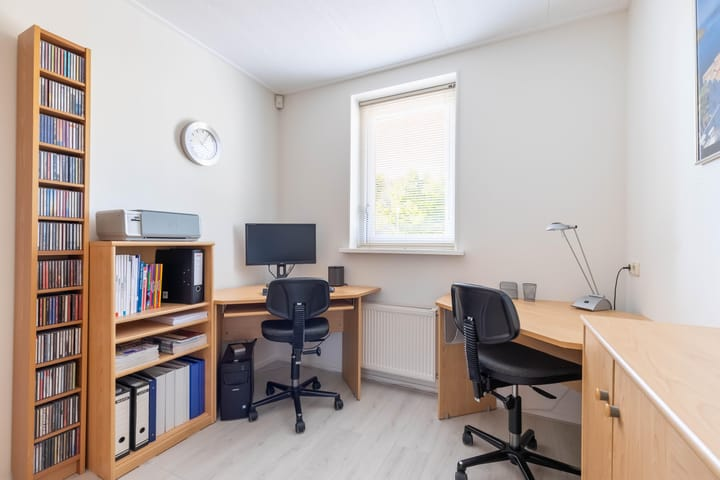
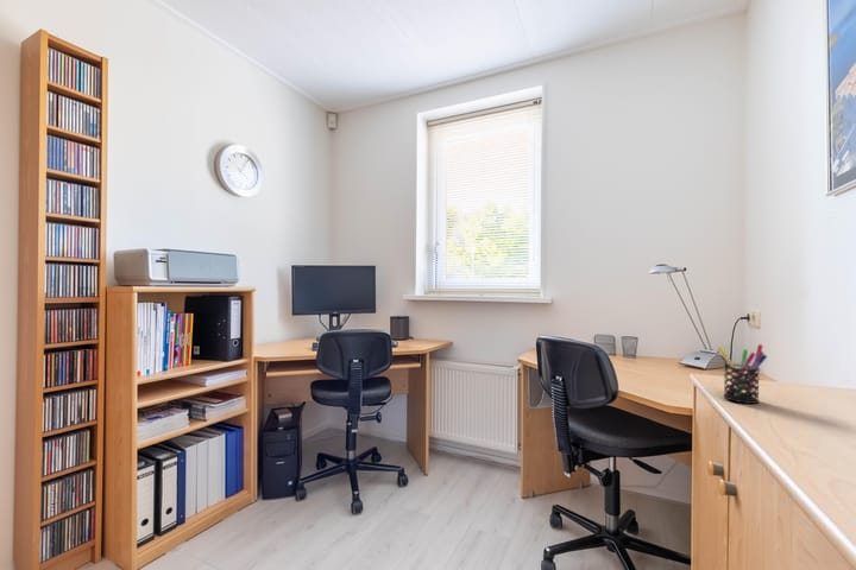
+ pen holder [717,343,768,405]
